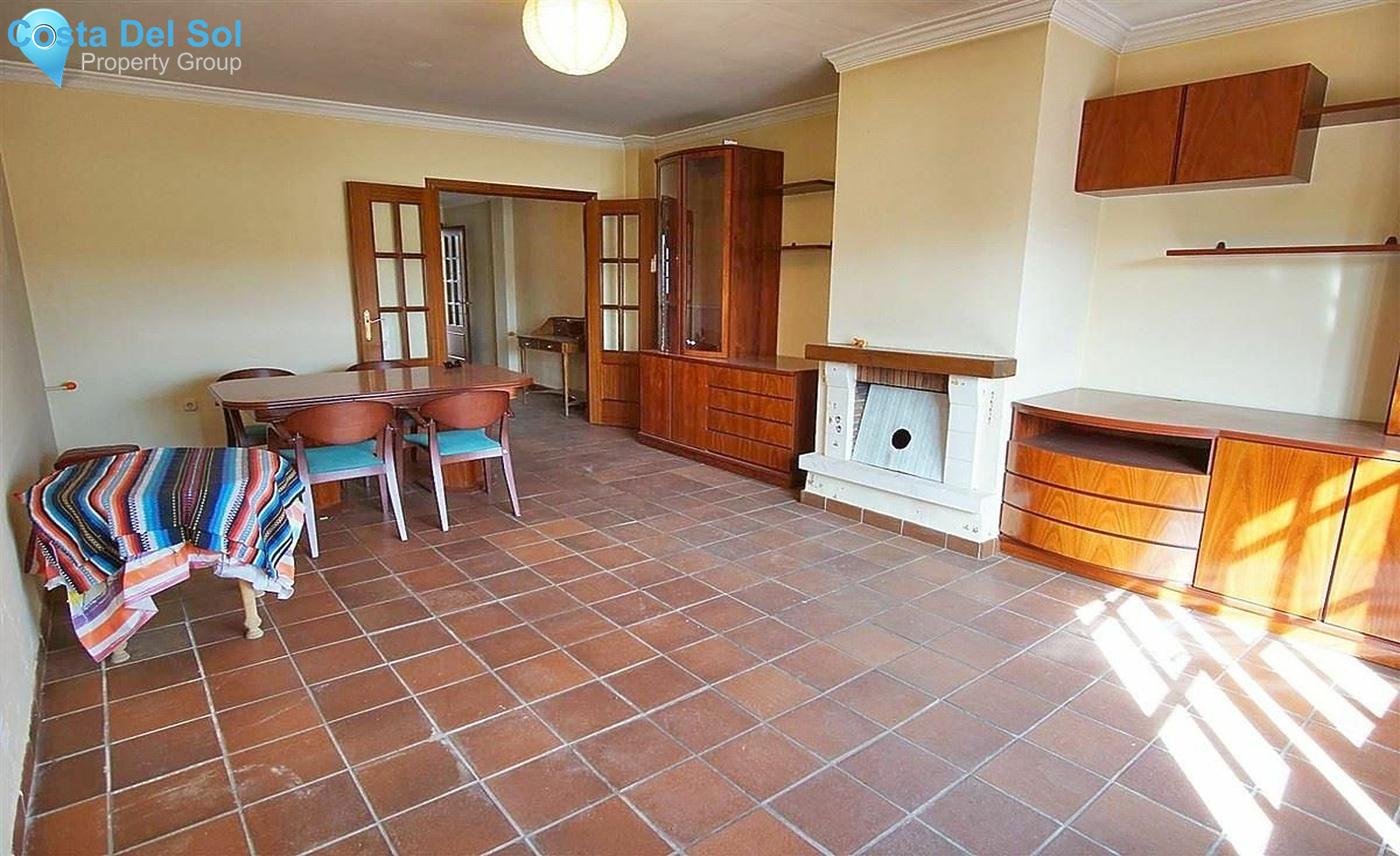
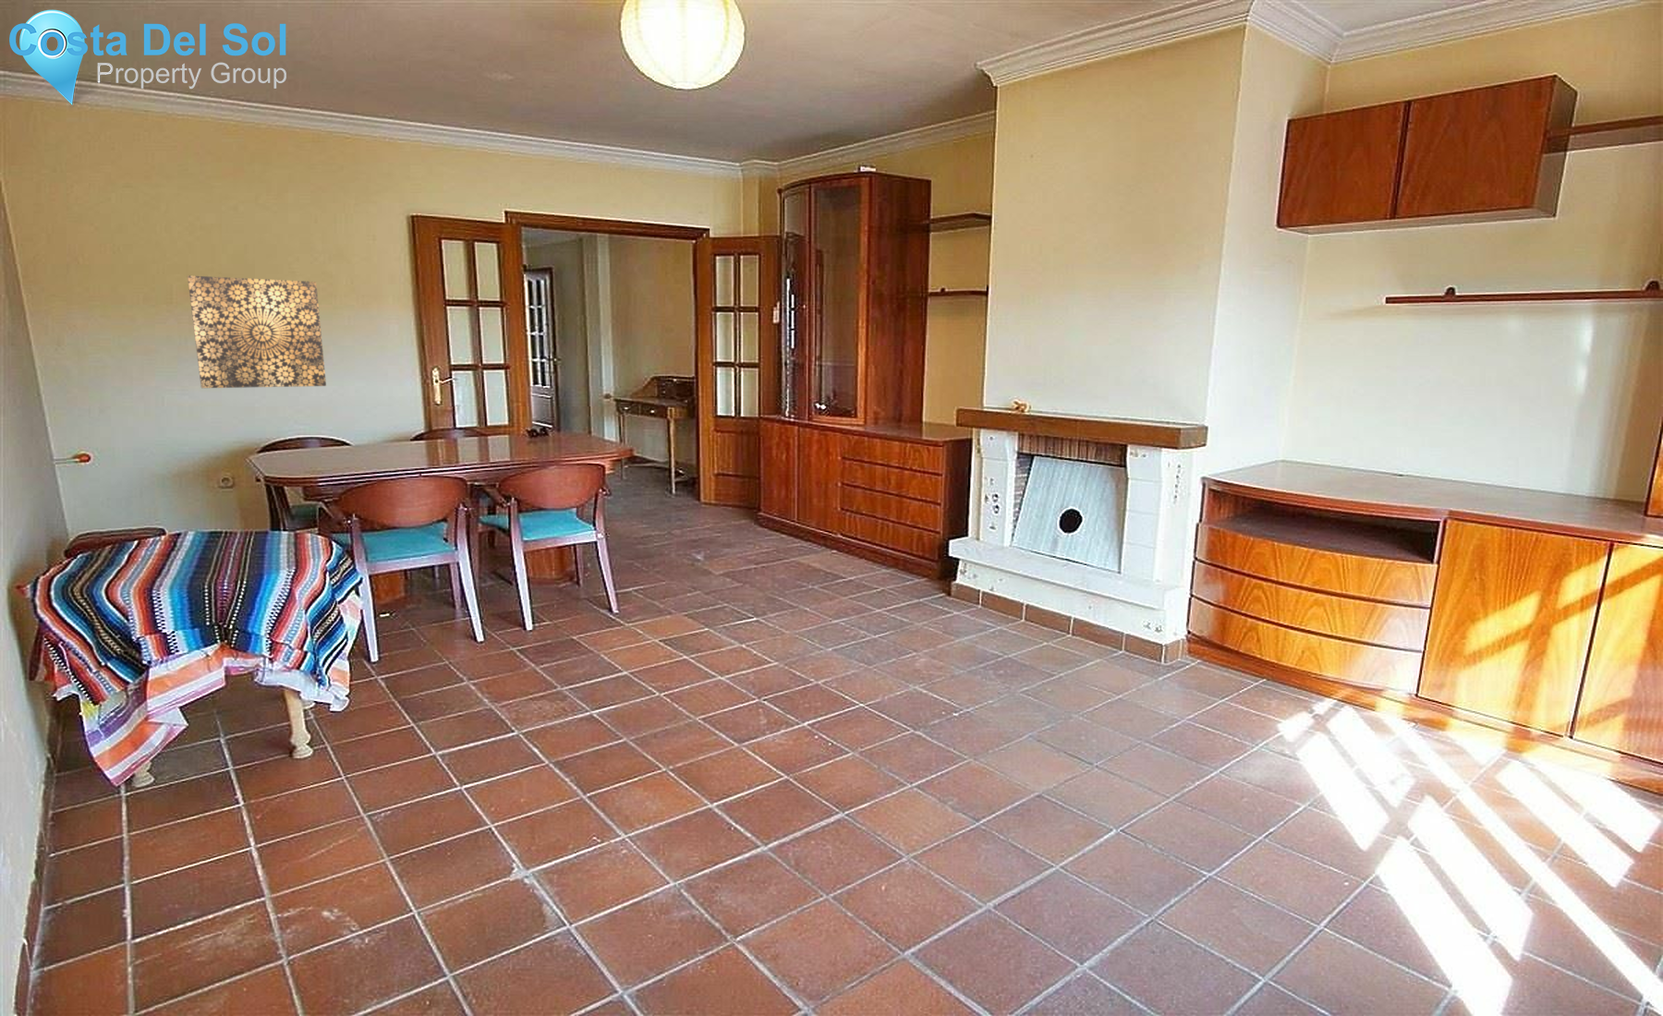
+ wall art [186,274,327,389]
